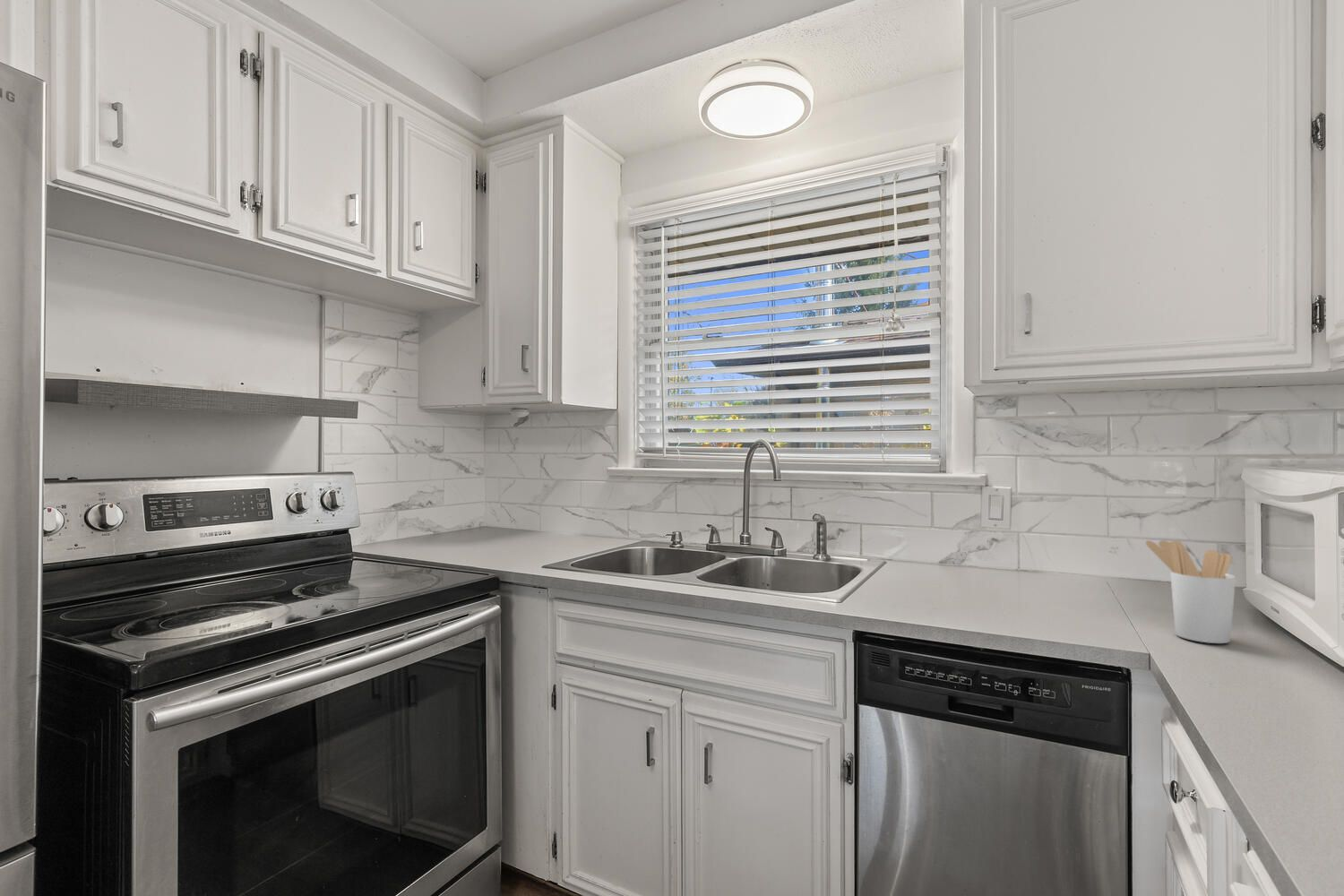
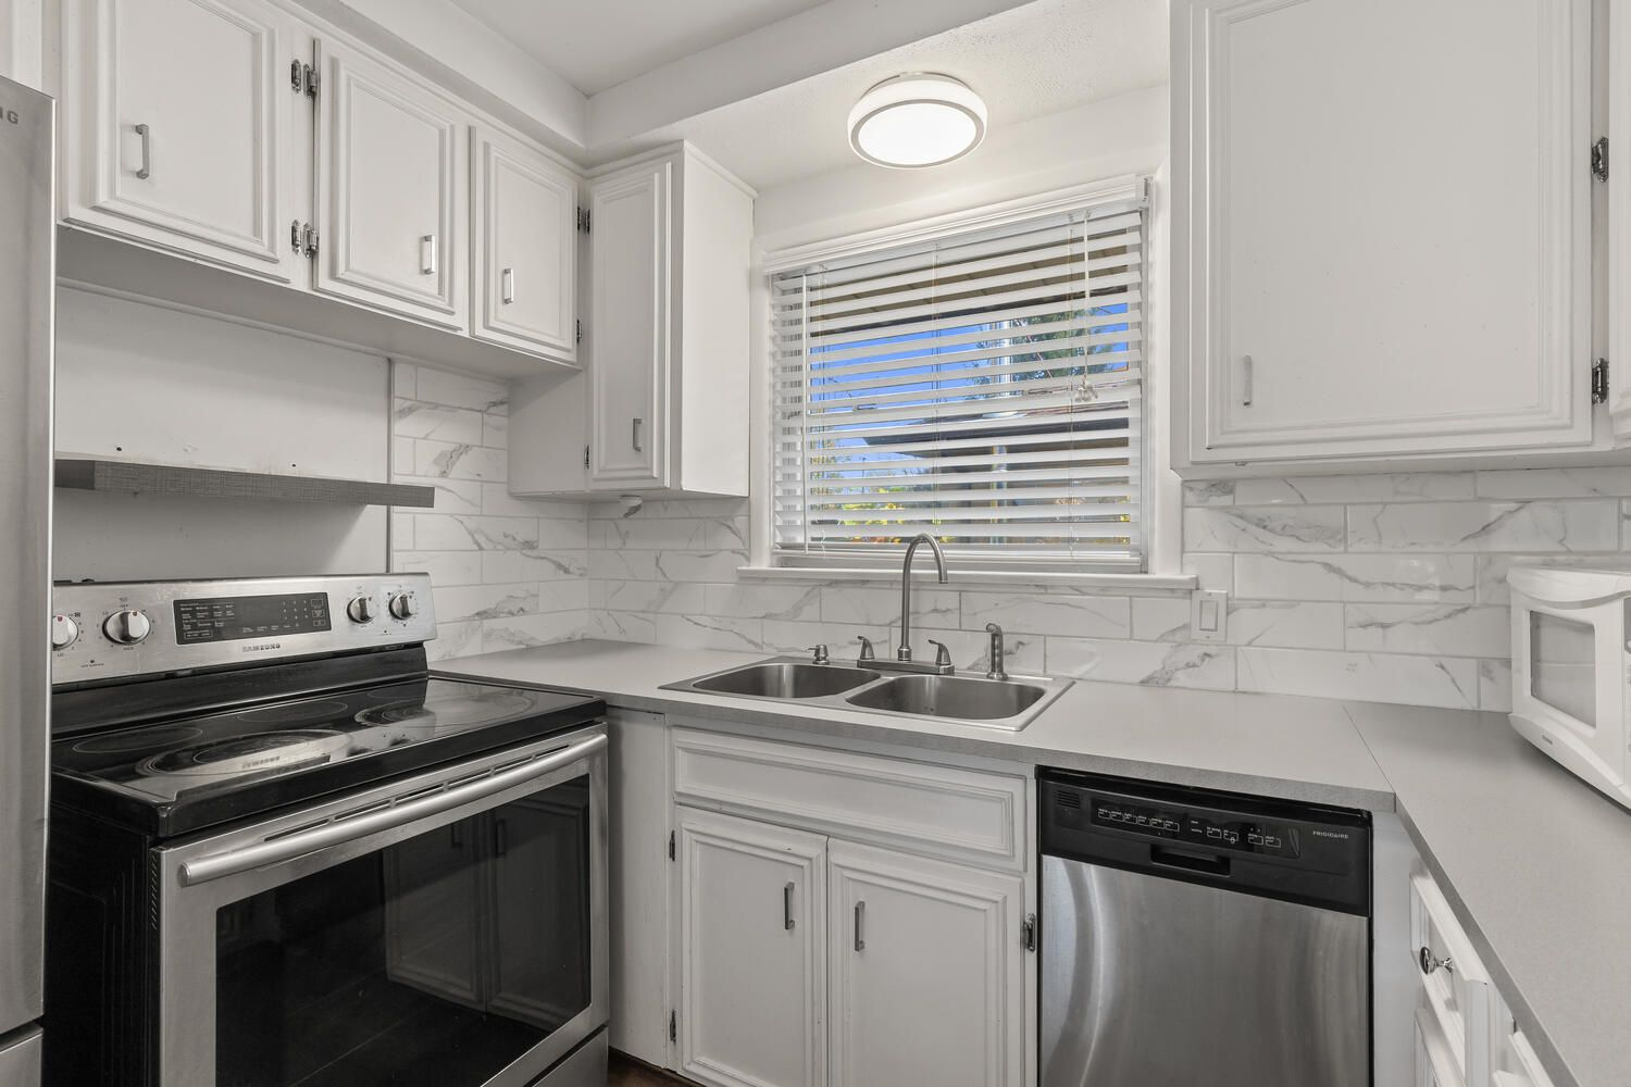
- utensil holder [1144,539,1236,644]
